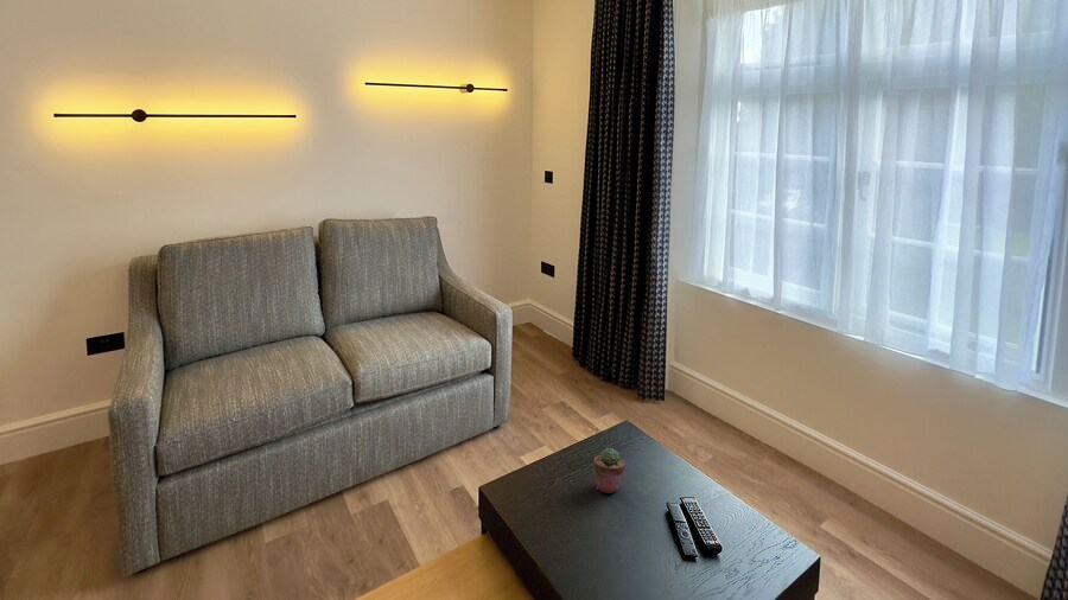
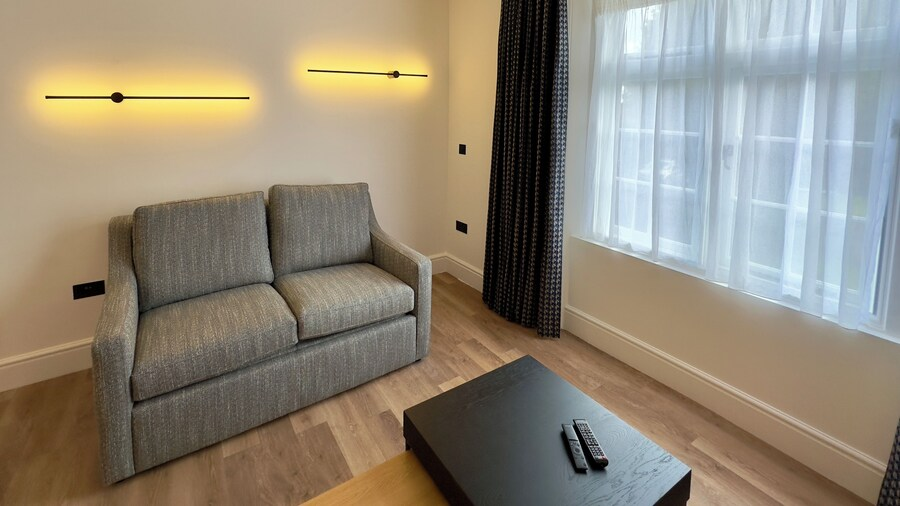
- potted succulent [592,447,627,494]
